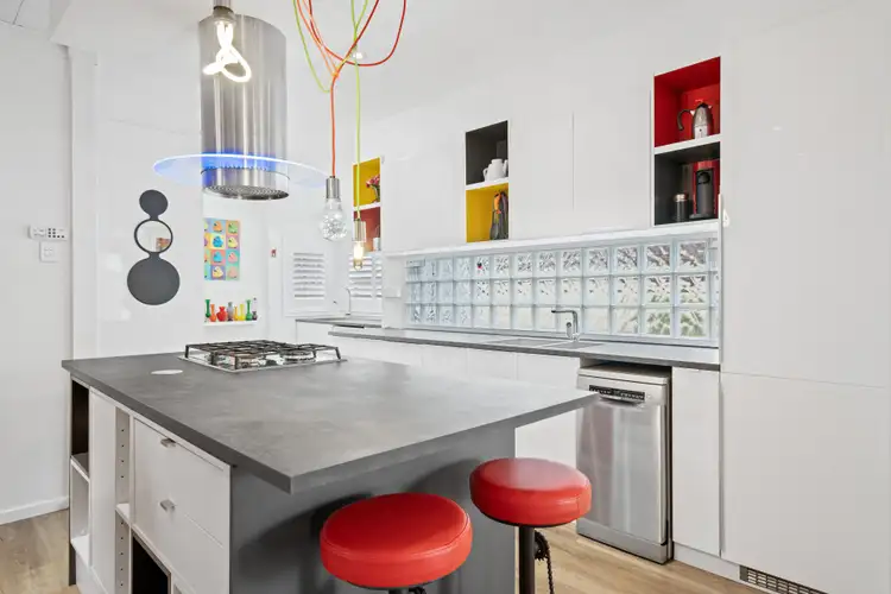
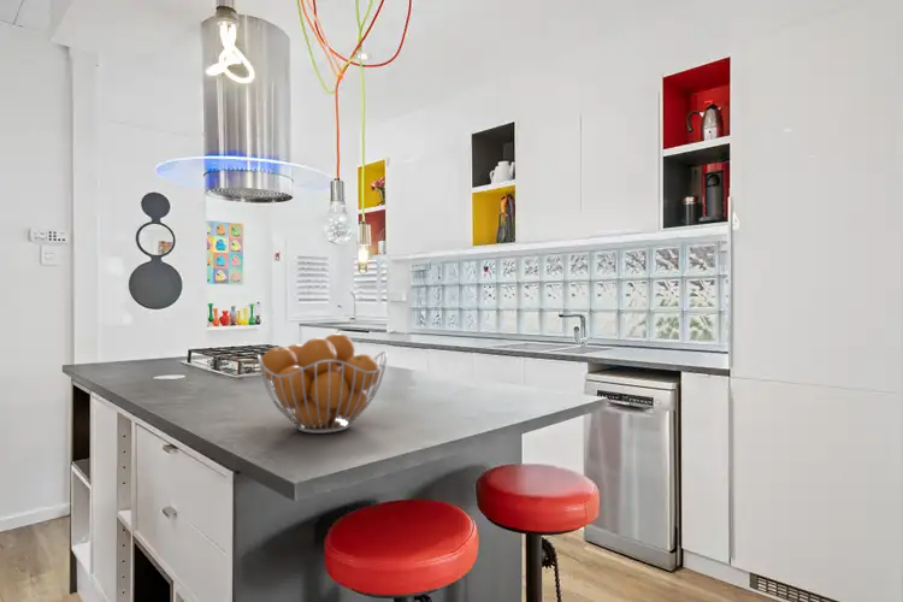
+ fruit basket [256,332,389,435]
